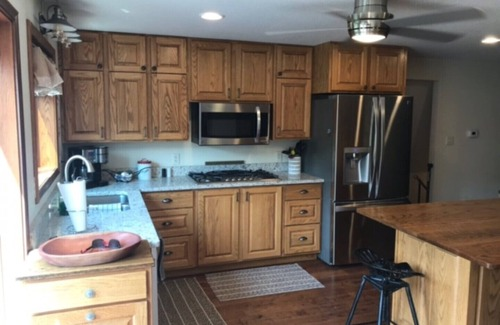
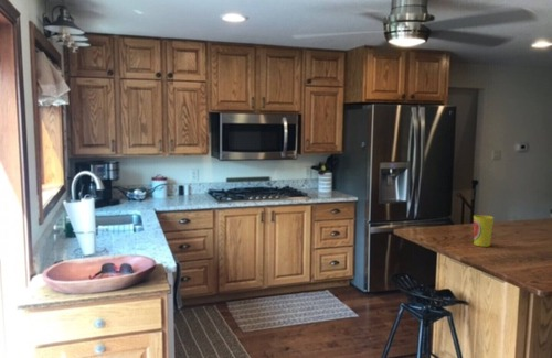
+ cup [473,214,495,248]
